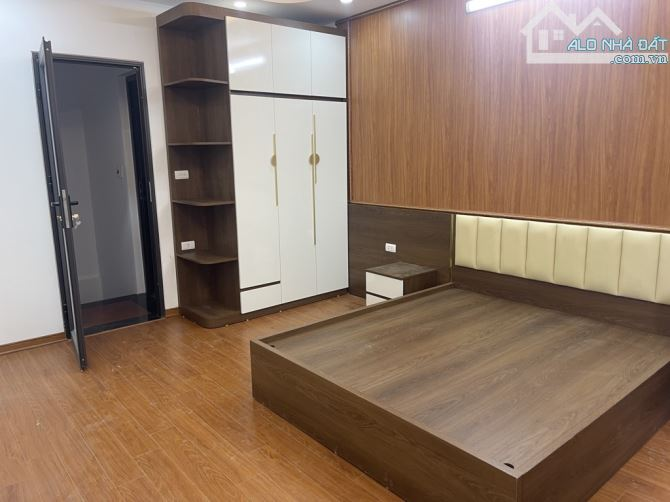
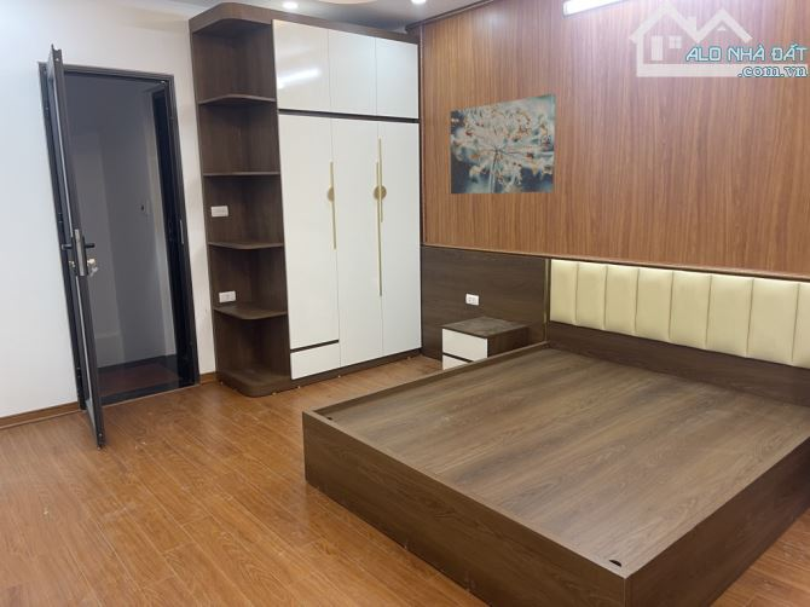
+ wall art [450,93,556,196]
